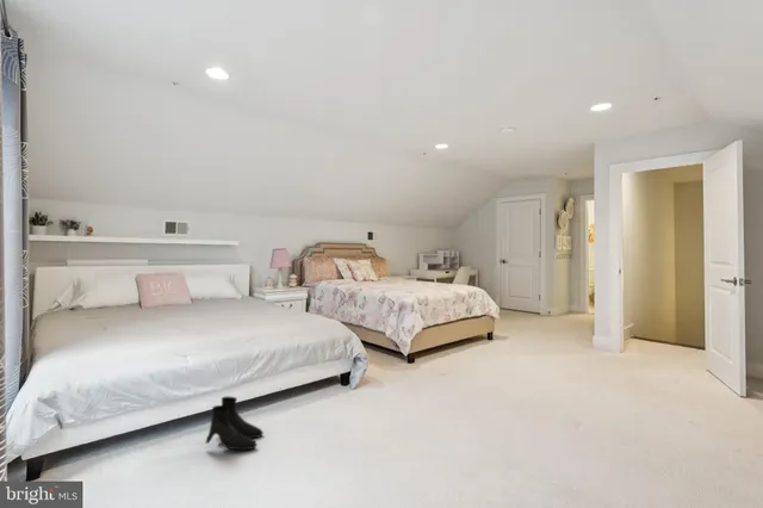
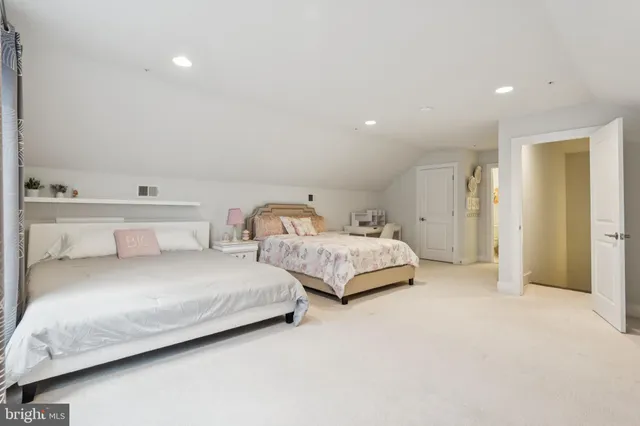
- boots [205,395,265,451]
